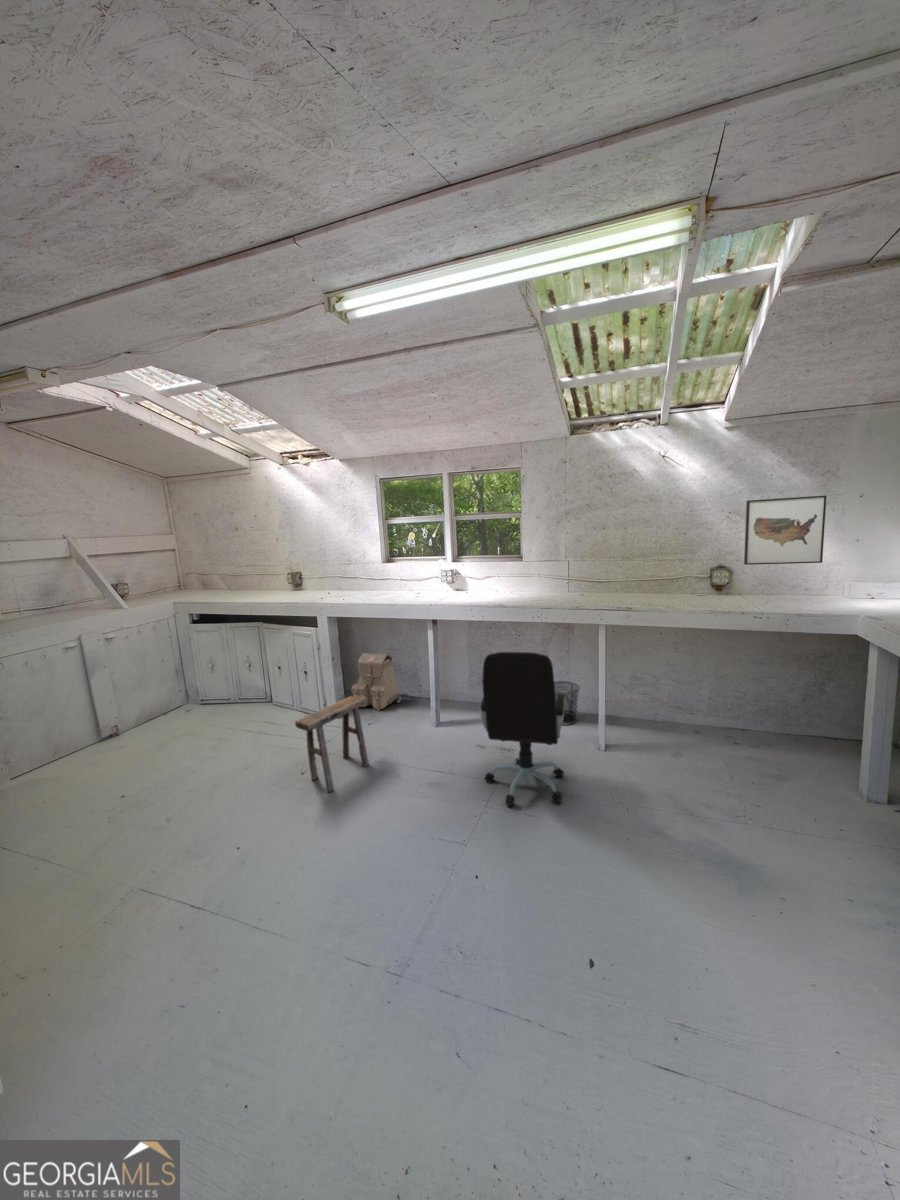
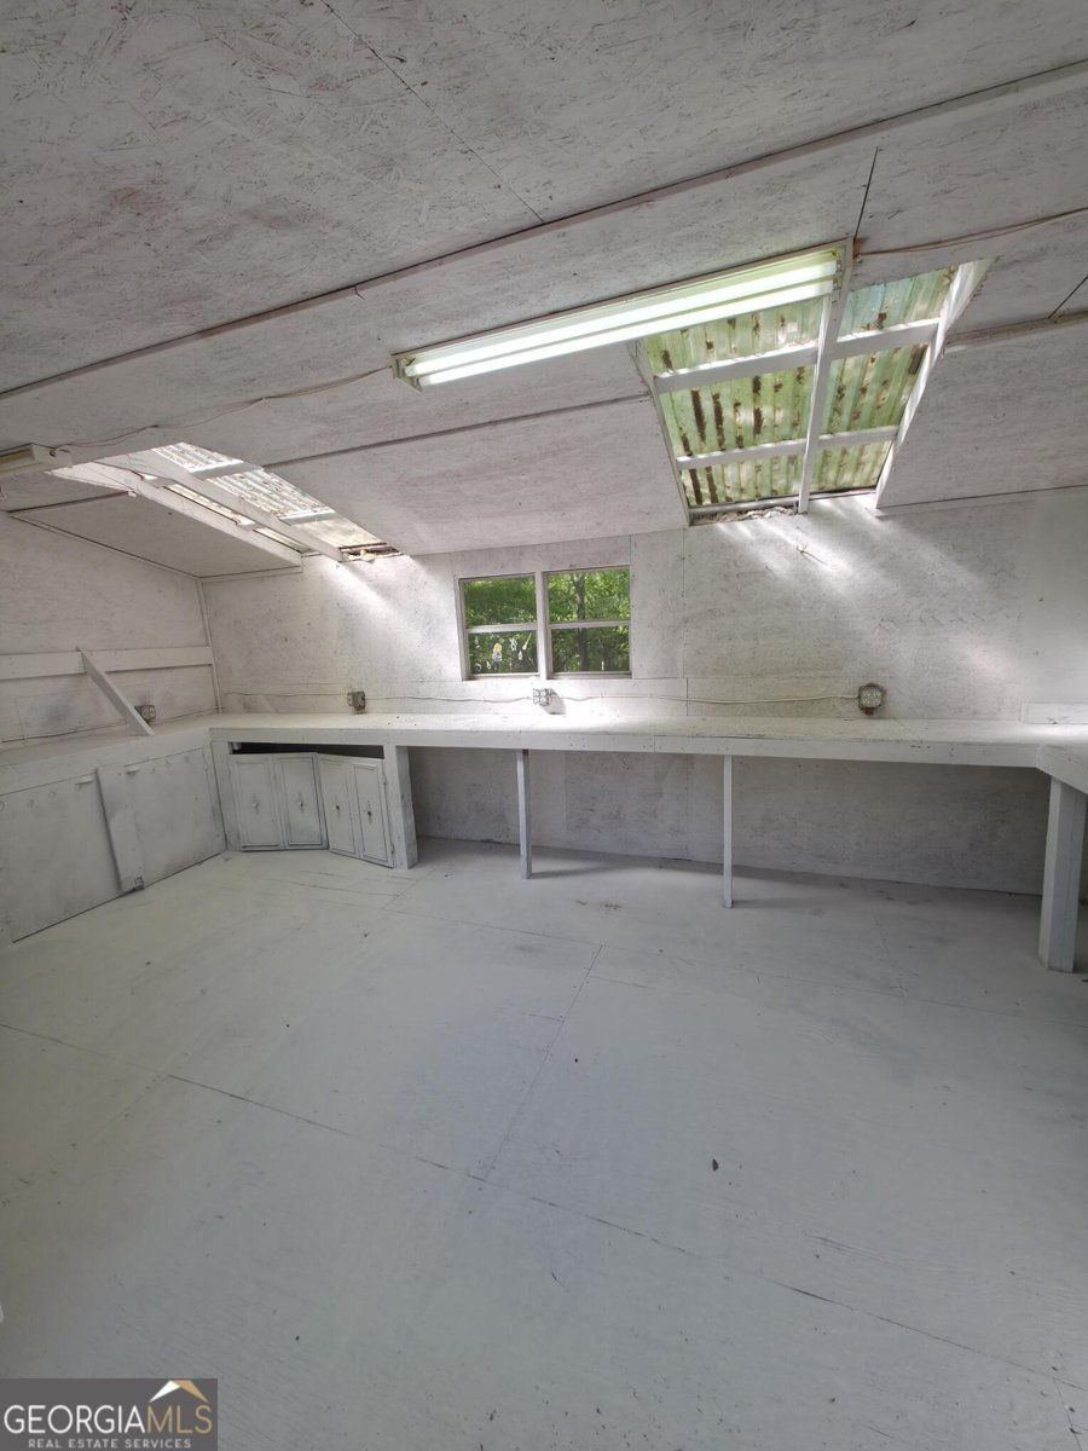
- wall art [743,494,828,566]
- stool [294,695,370,793]
- backpack [350,652,402,712]
- waste bin [554,680,581,726]
- office chair [480,651,566,807]
